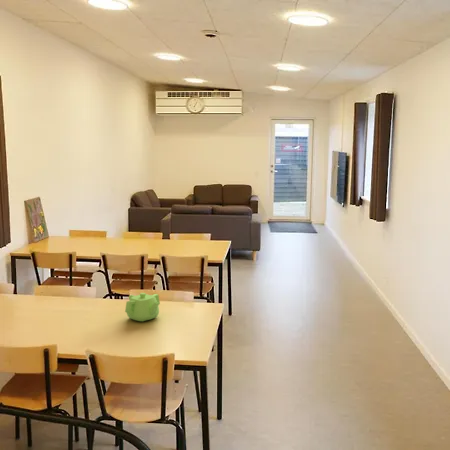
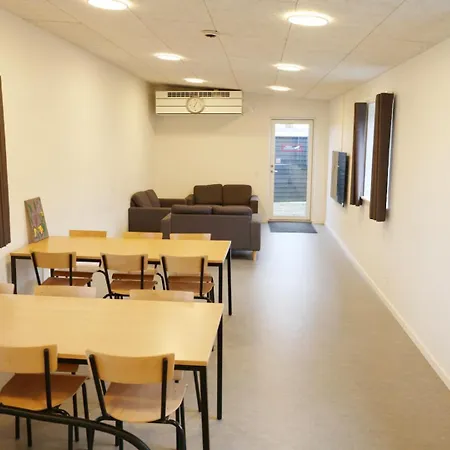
- teapot [124,292,161,322]
